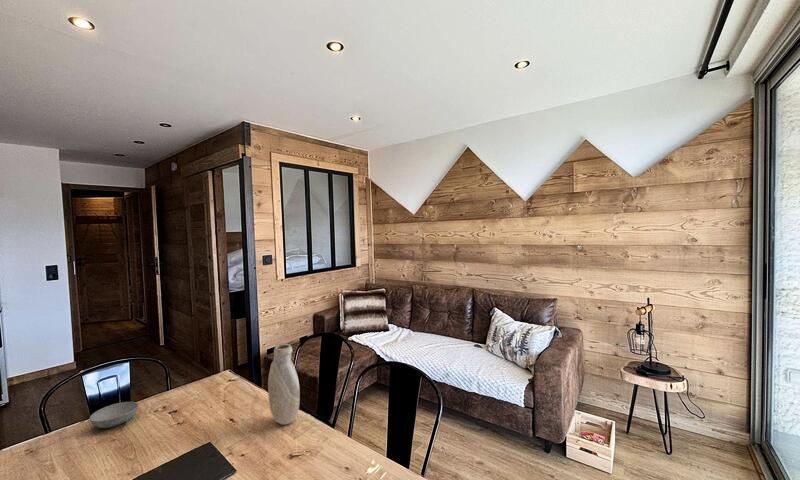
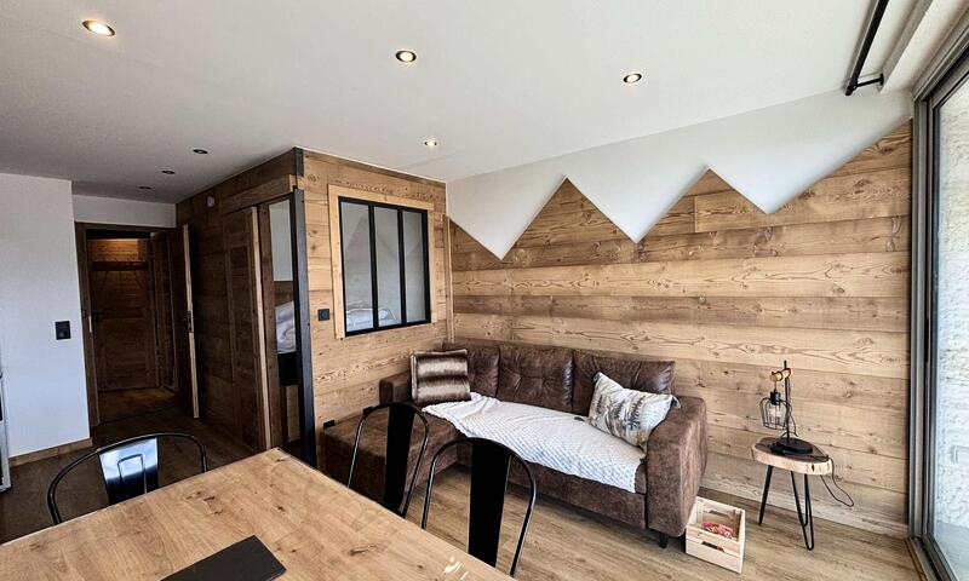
- vase [267,343,301,426]
- bowl [89,401,139,429]
